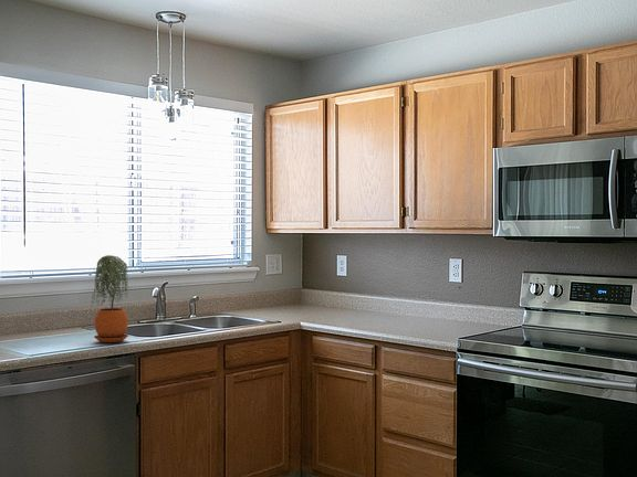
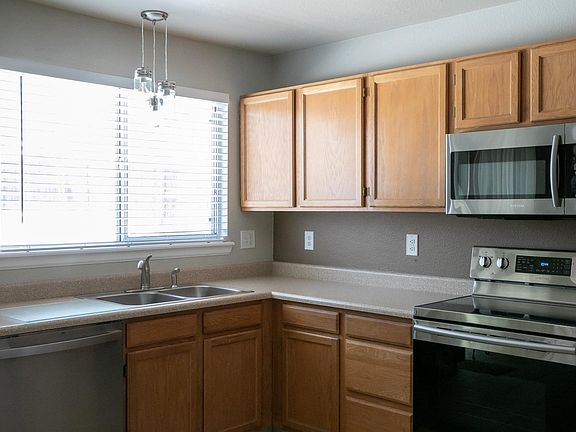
- potted plant [91,254,129,343]
